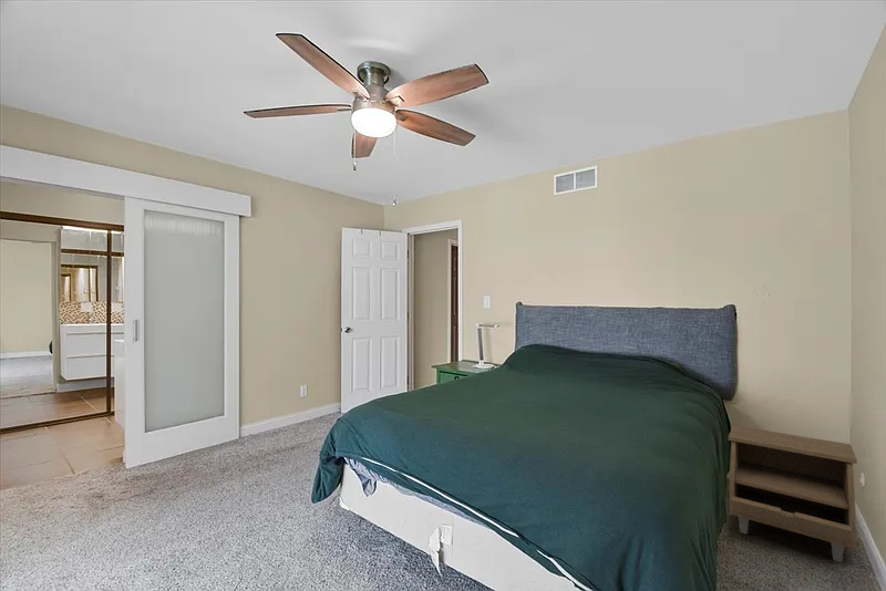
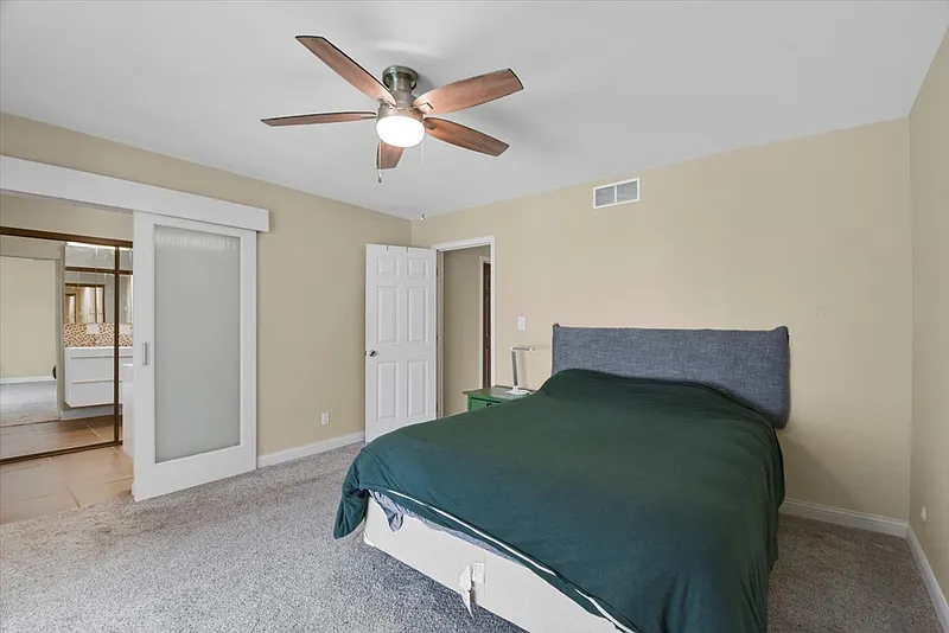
- nightstand [728,424,858,563]
